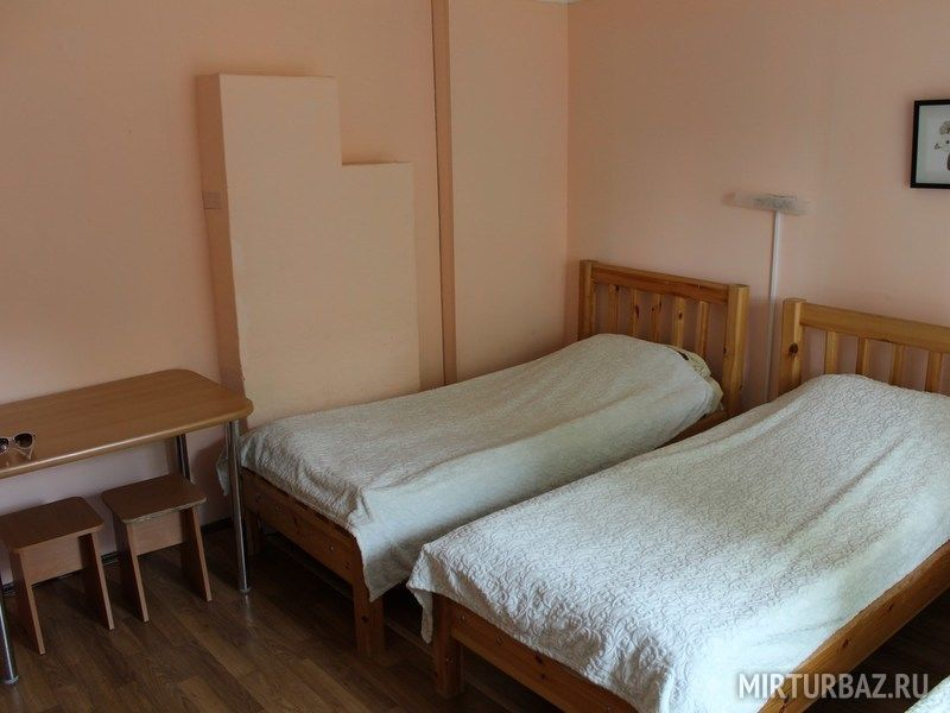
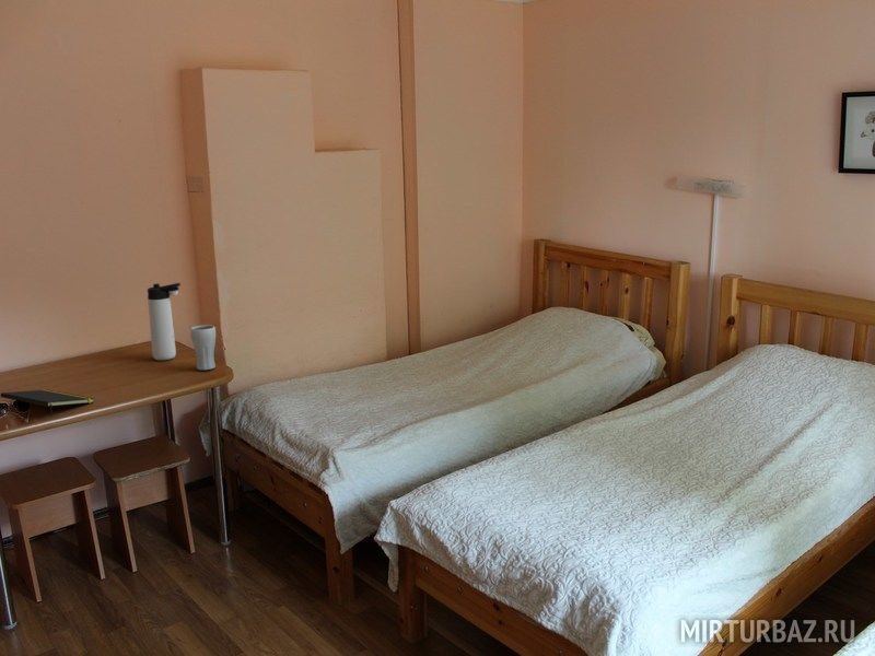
+ notepad [0,388,95,418]
+ drinking glass [189,324,217,372]
+ thermos bottle [147,282,182,361]
